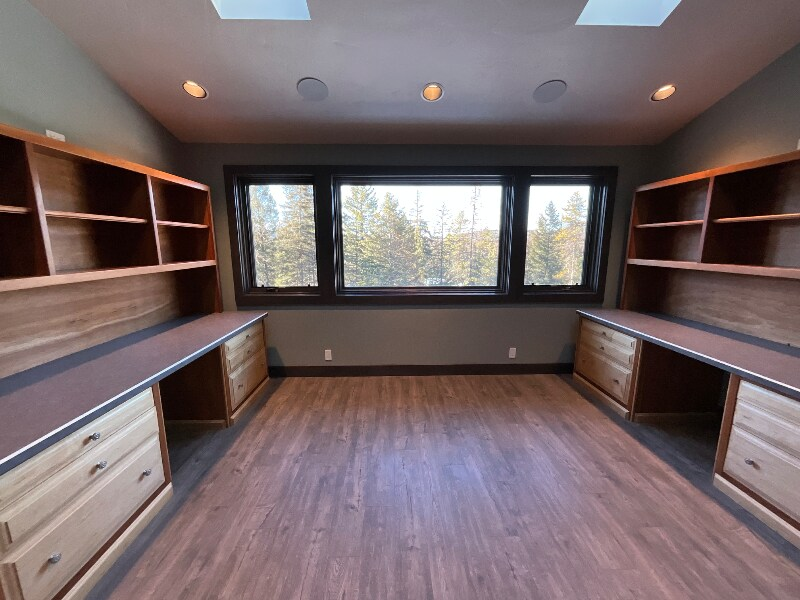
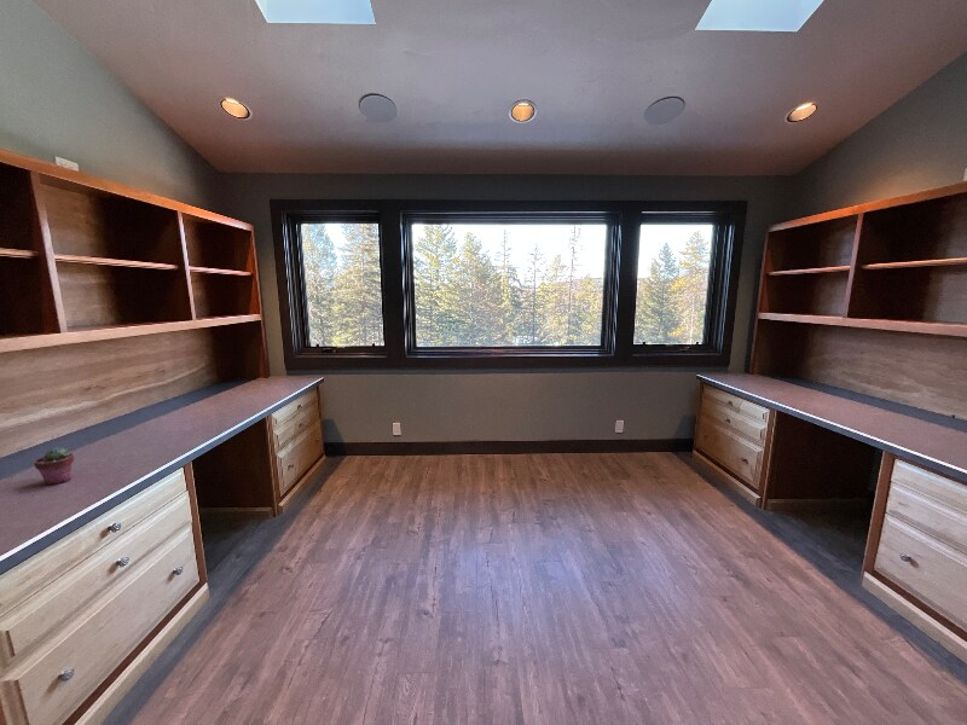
+ potted succulent [33,446,75,486]
